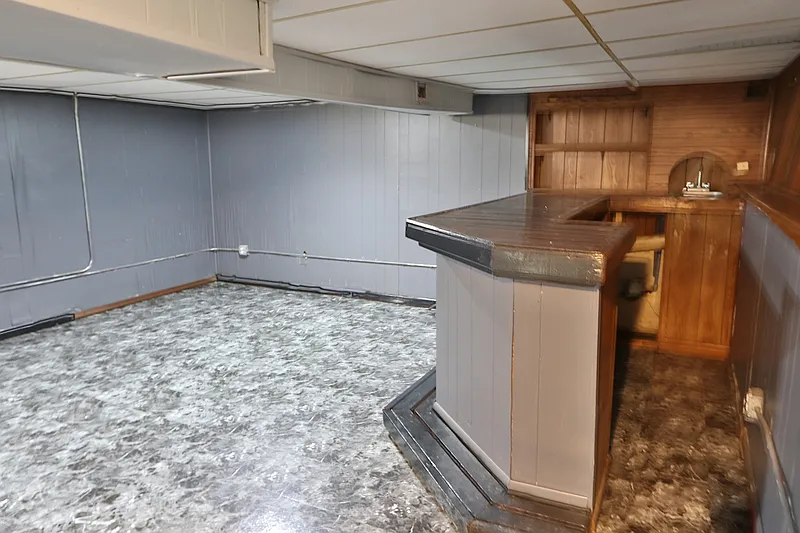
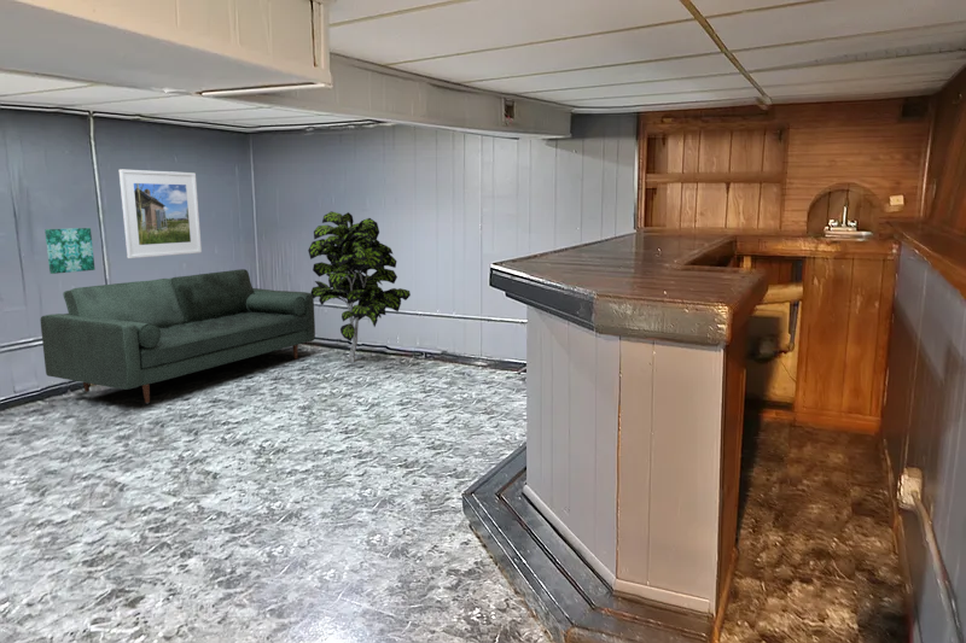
+ wall art [43,227,97,275]
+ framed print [118,168,203,259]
+ indoor plant [307,211,412,363]
+ sofa [40,268,316,404]
